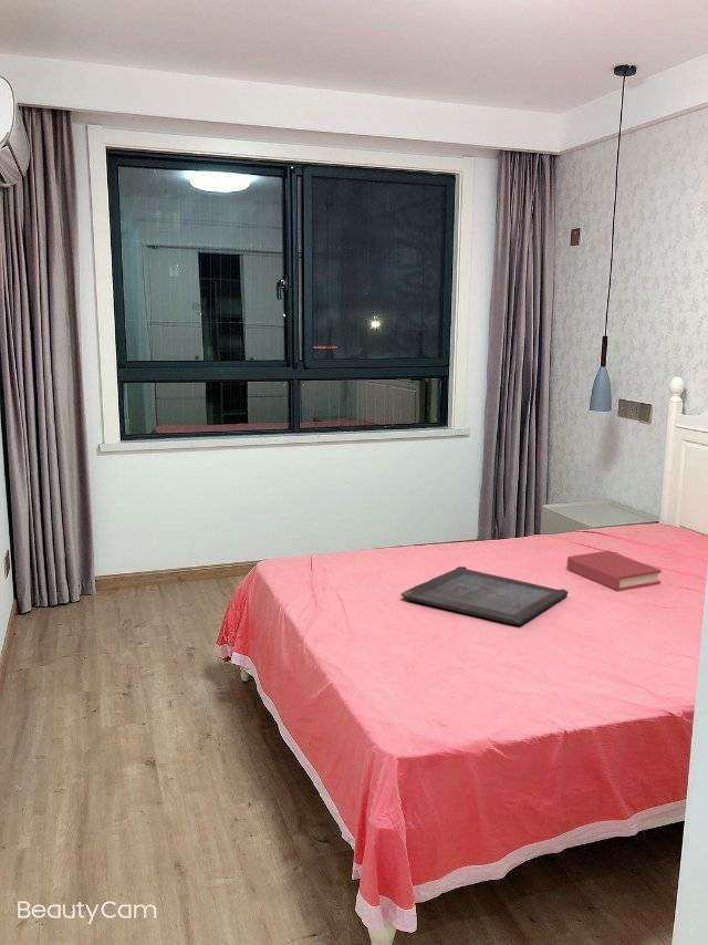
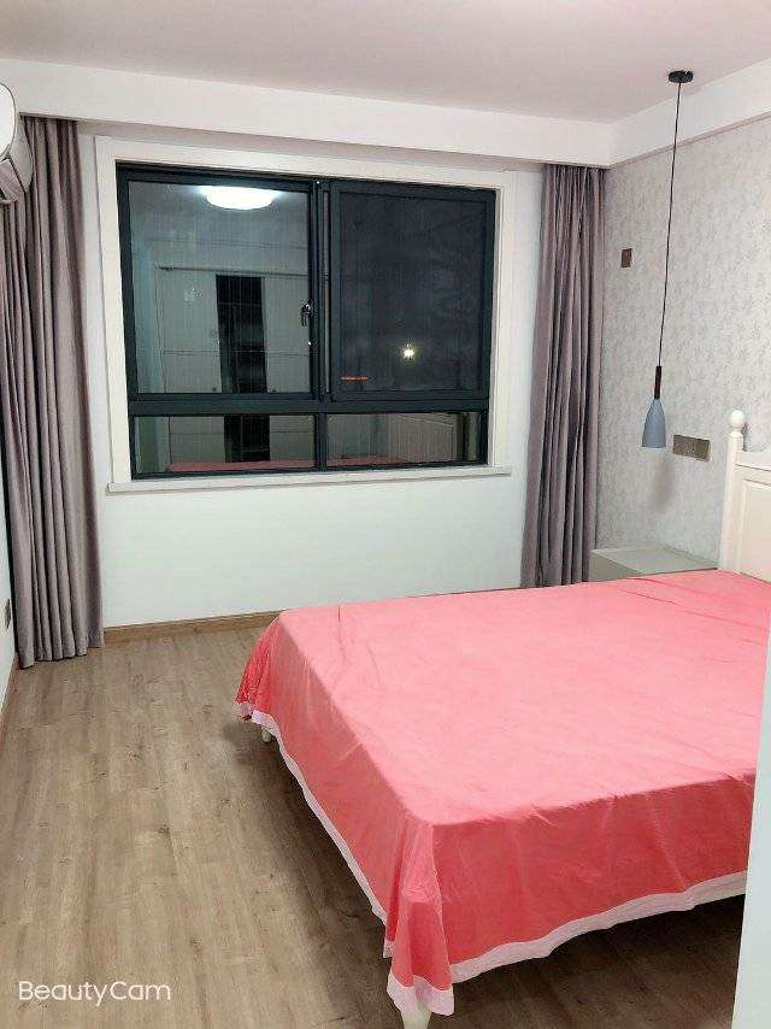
- hardback book [566,550,663,592]
- serving tray [399,565,569,625]
